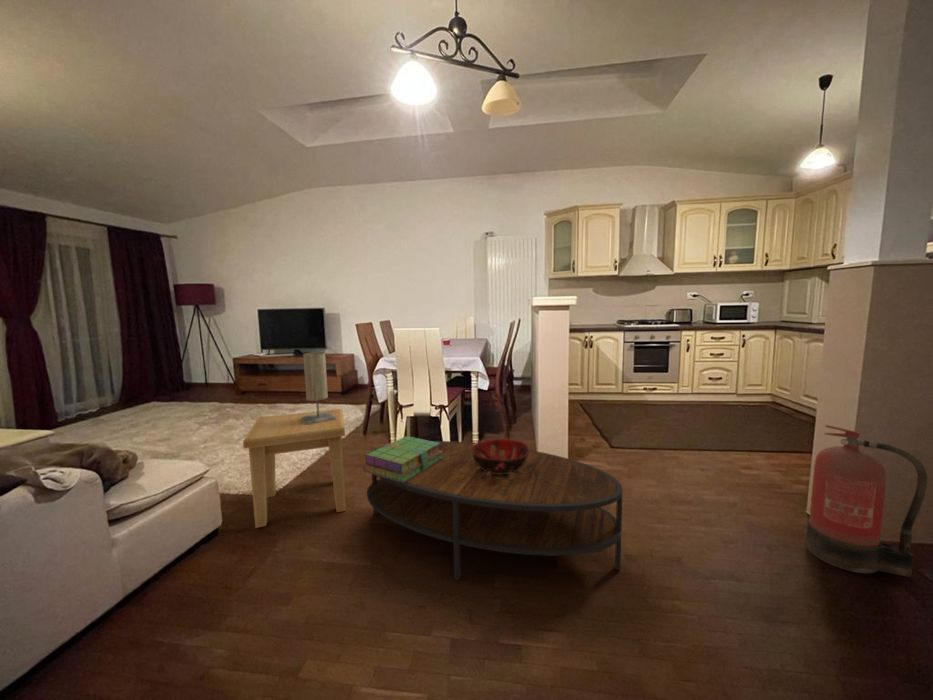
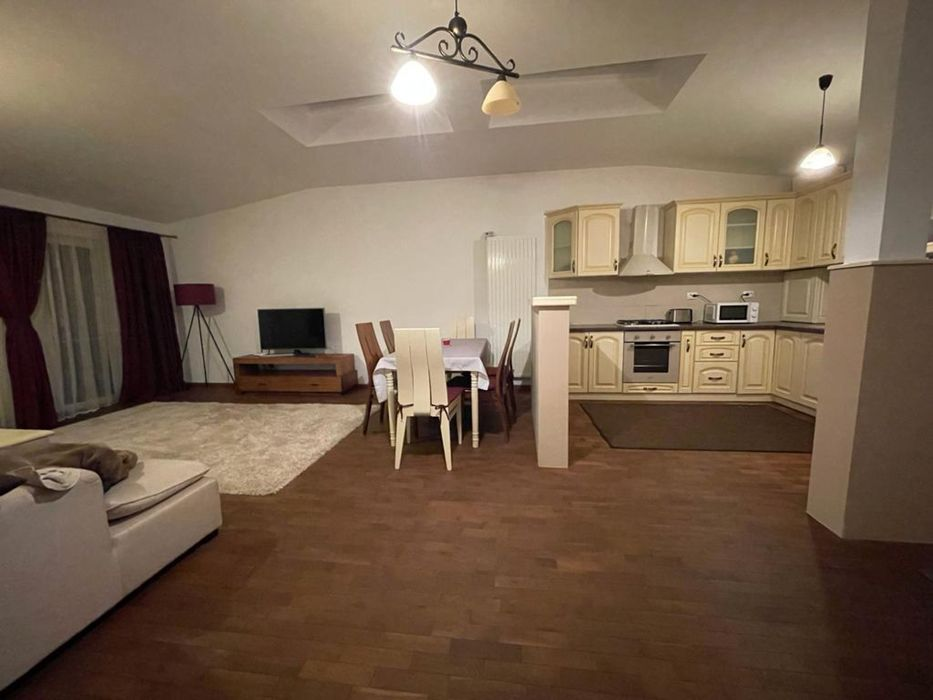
- stack of books [362,435,443,483]
- side table [242,408,347,529]
- table lamp [301,352,336,425]
- fire extinguisher [805,424,928,578]
- decorative bowl [470,438,532,474]
- coffee table [364,440,623,581]
